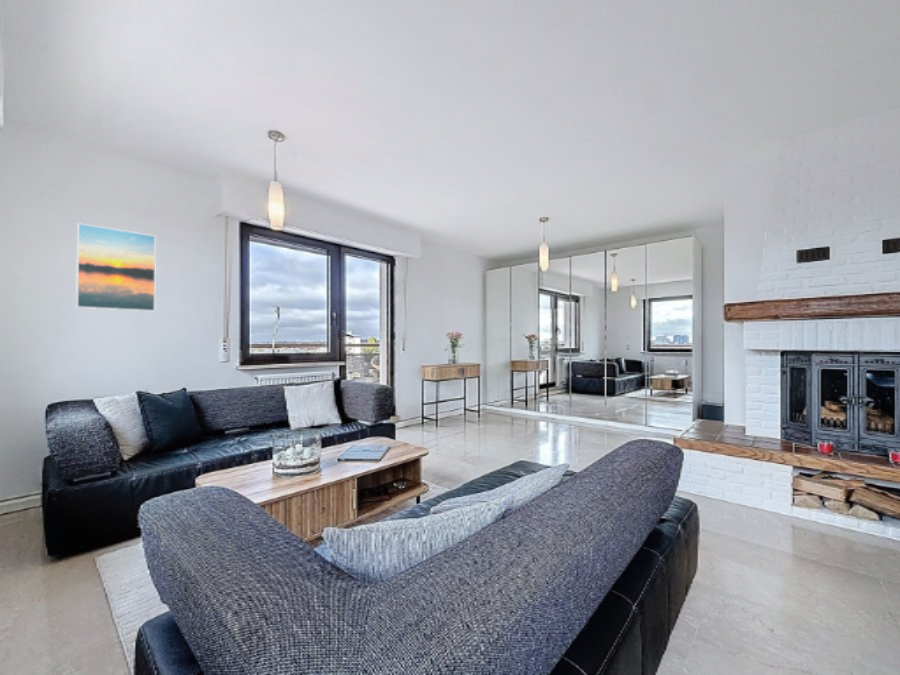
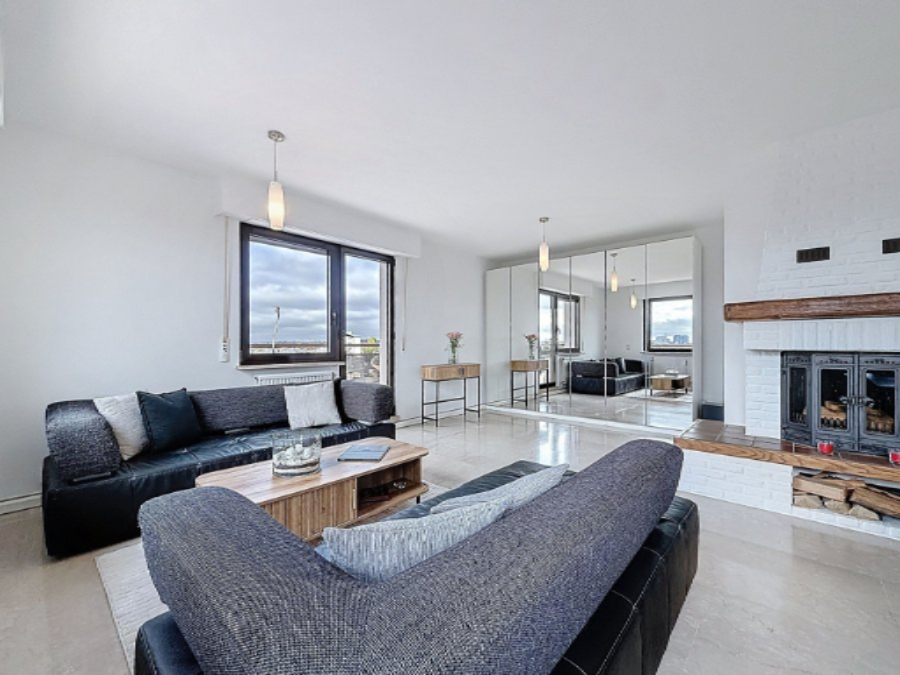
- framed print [75,222,157,312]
